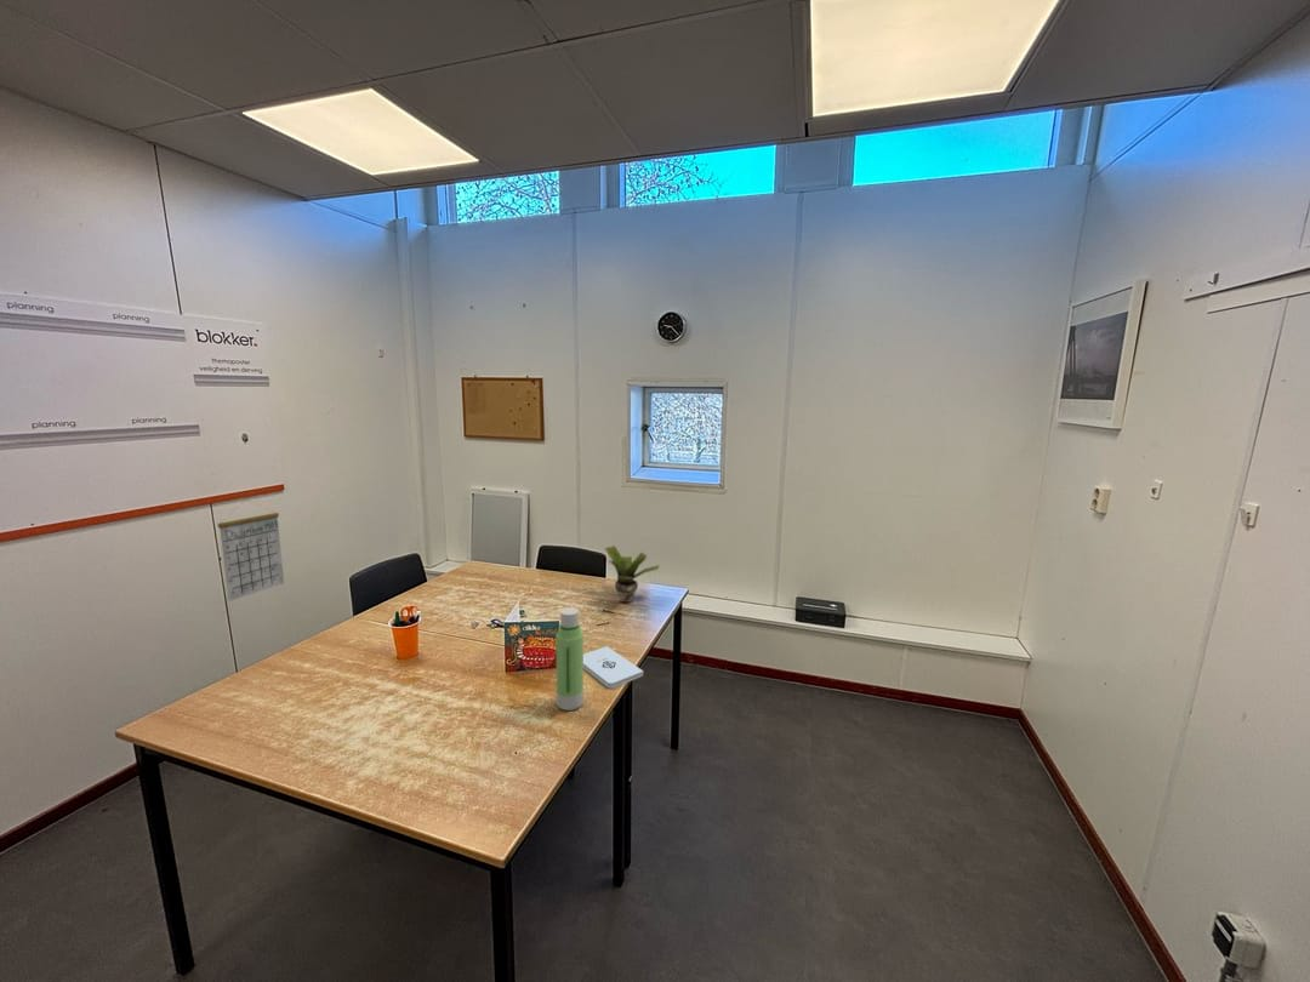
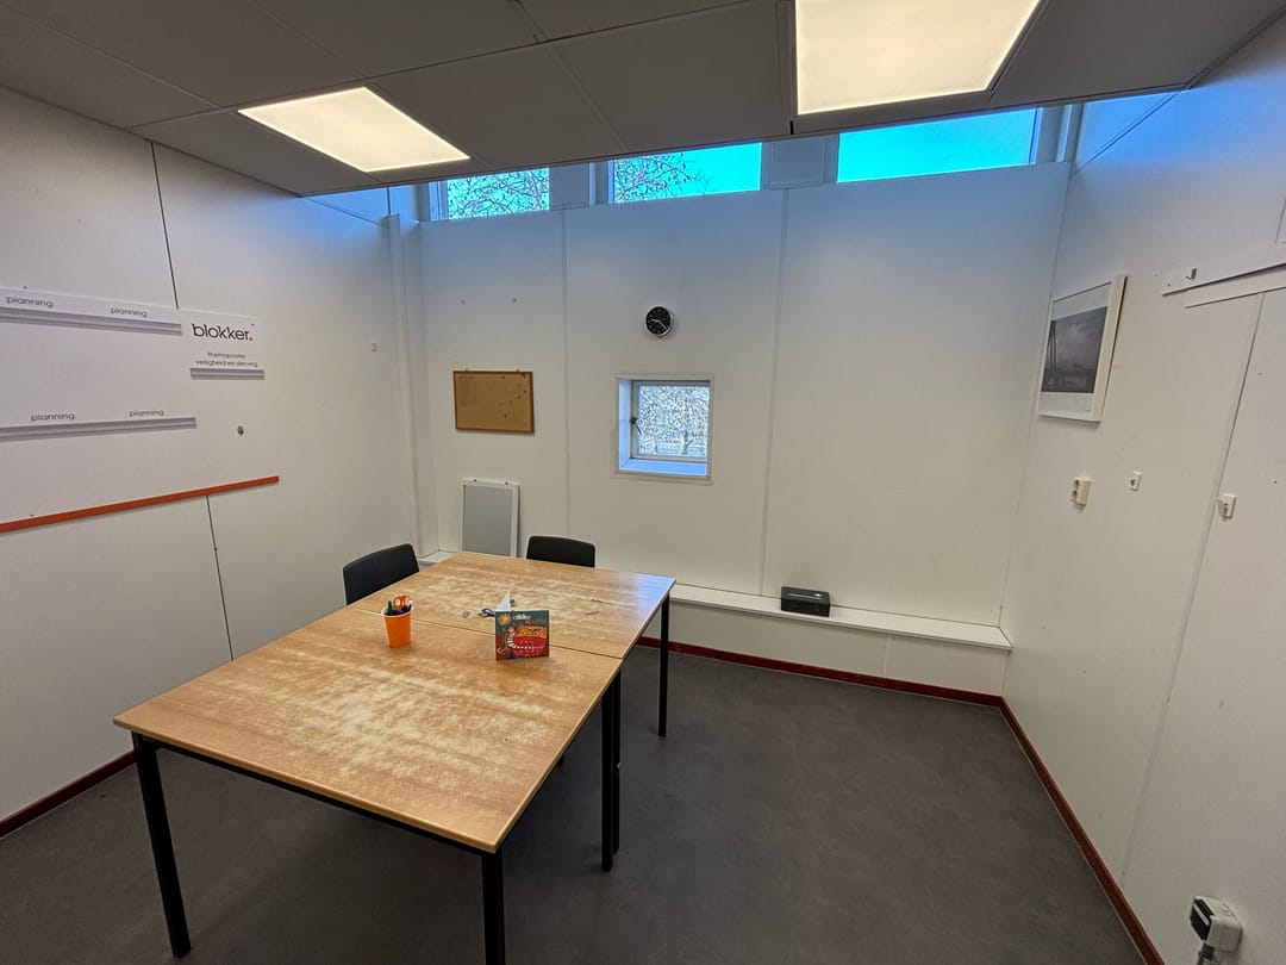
- calendar [217,498,285,603]
- notepad [583,645,644,690]
- potted plant [604,544,661,604]
- water bottle [556,606,585,712]
